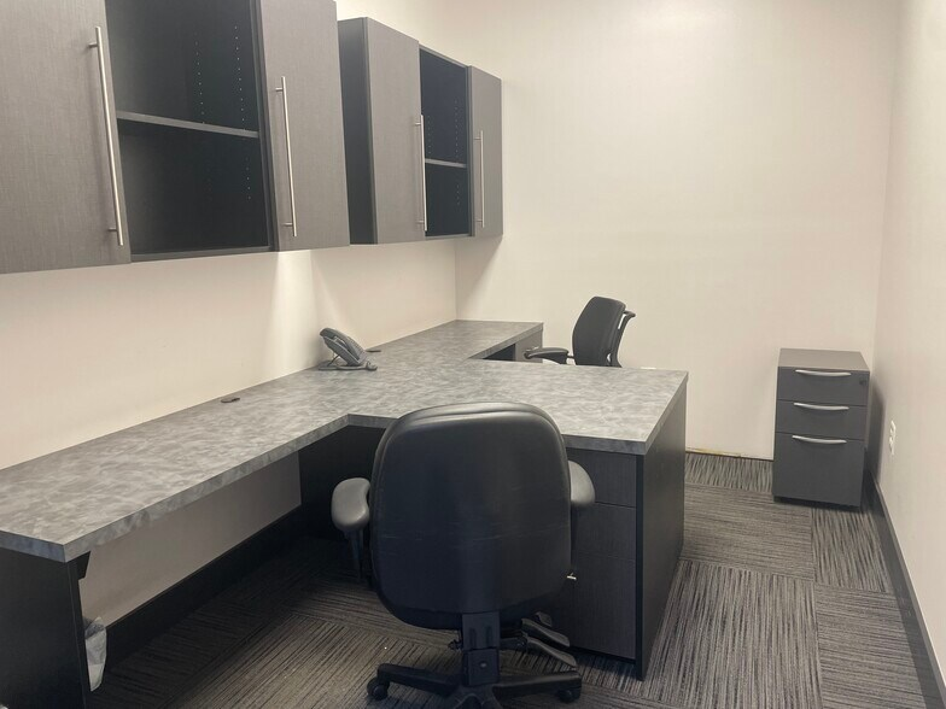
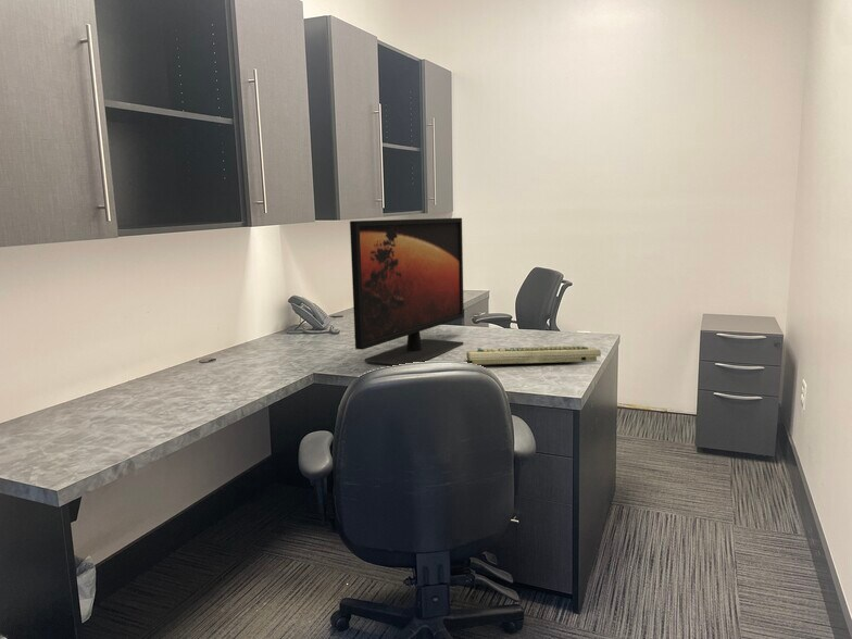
+ monitor [349,217,465,366]
+ keyboard [465,344,602,366]
